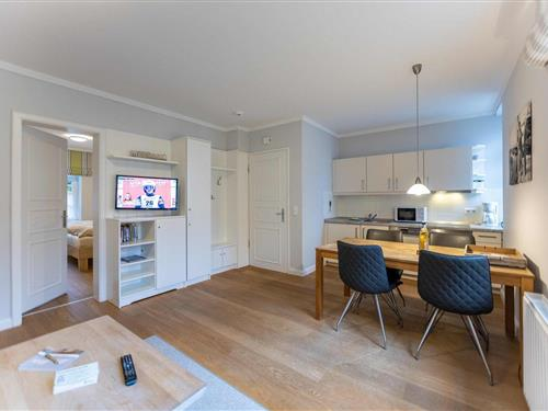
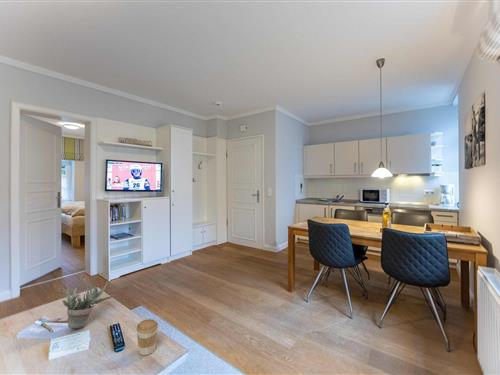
+ coffee cup [136,318,159,356]
+ succulent plant [61,276,116,329]
